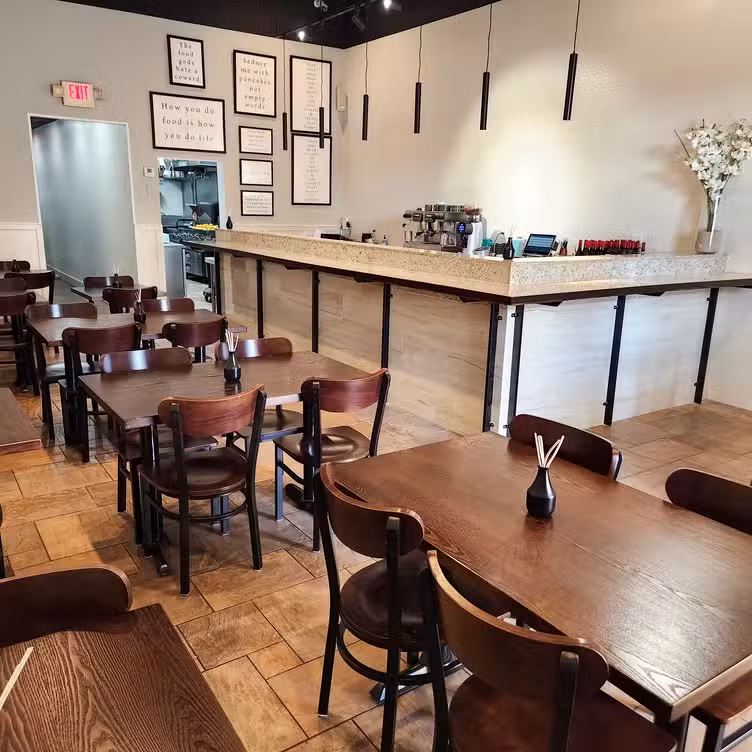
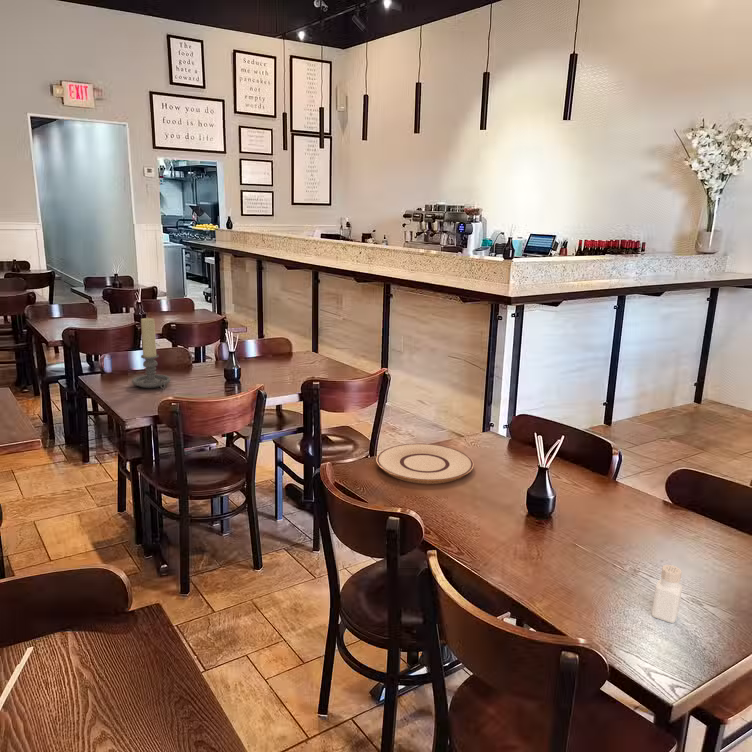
+ candle holder [131,316,171,390]
+ plate [375,442,475,485]
+ pepper shaker [651,564,684,624]
